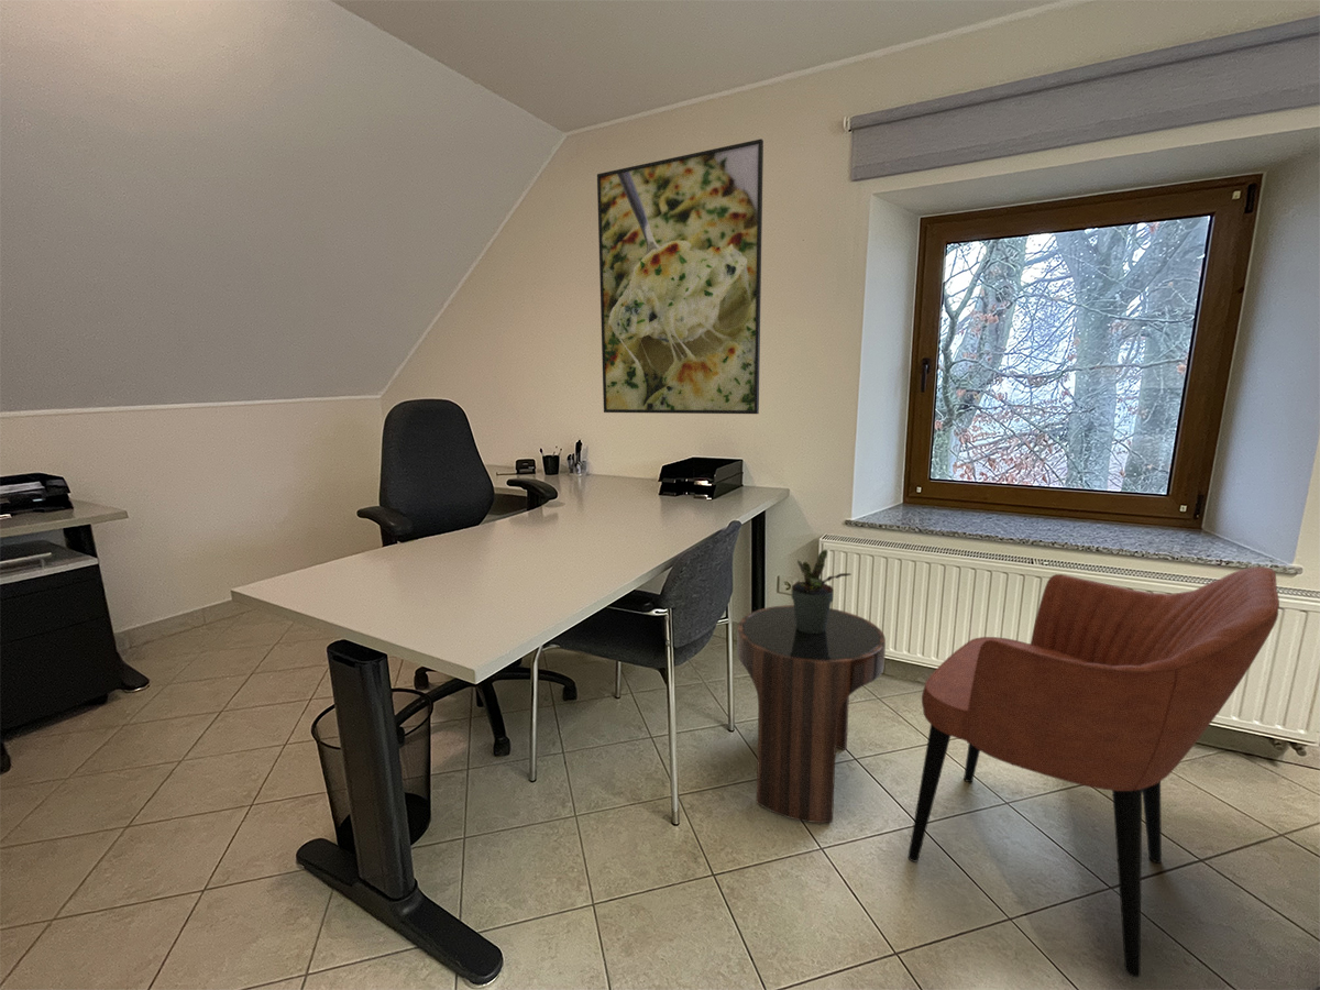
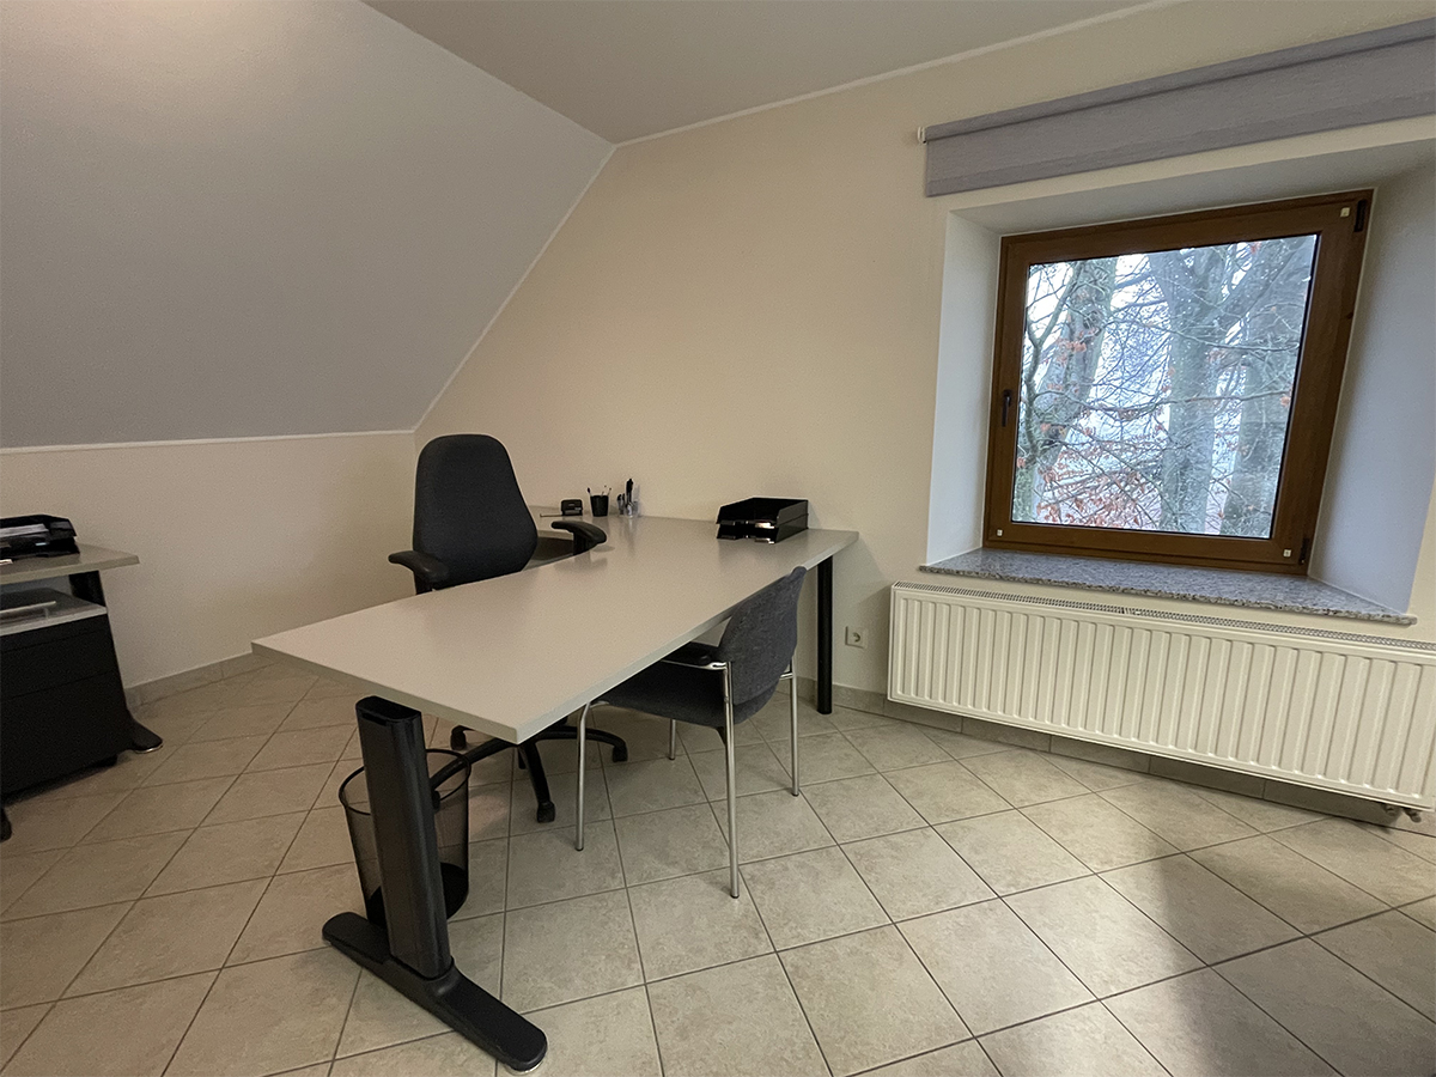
- potted plant [791,549,853,634]
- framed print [596,138,765,415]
- armchair [906,565,1280,979]
- side table [736,604,887,824]
